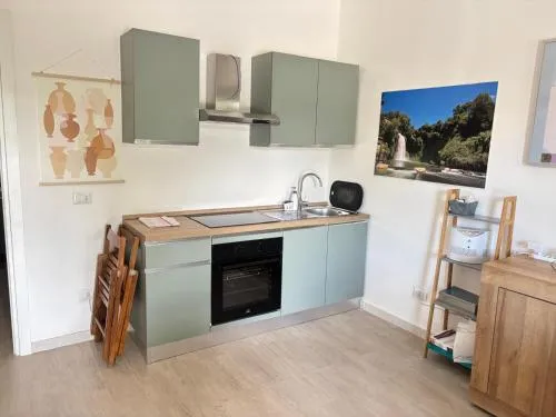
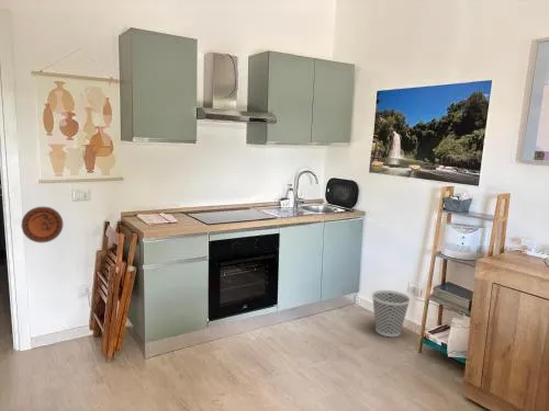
+ decorative plate [20,206,64,243]
+ wastebasket [371,289,412,338]
